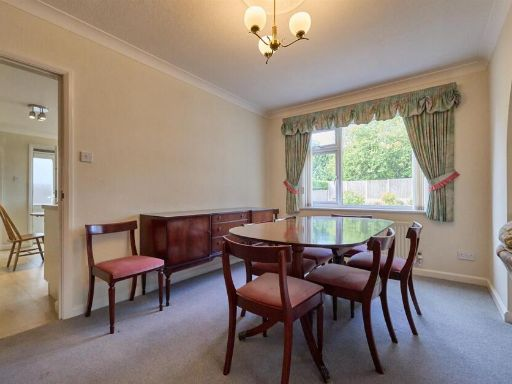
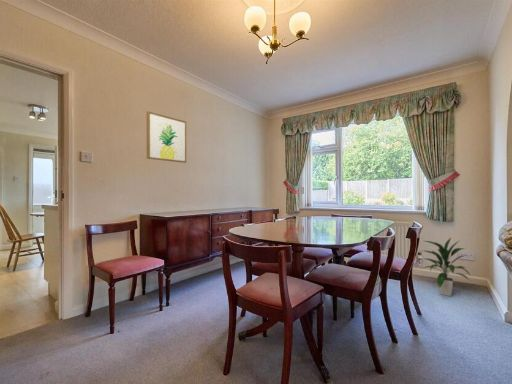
+ indoor plant [422,237,472,297]
+ wall art [145,110,187,164]
